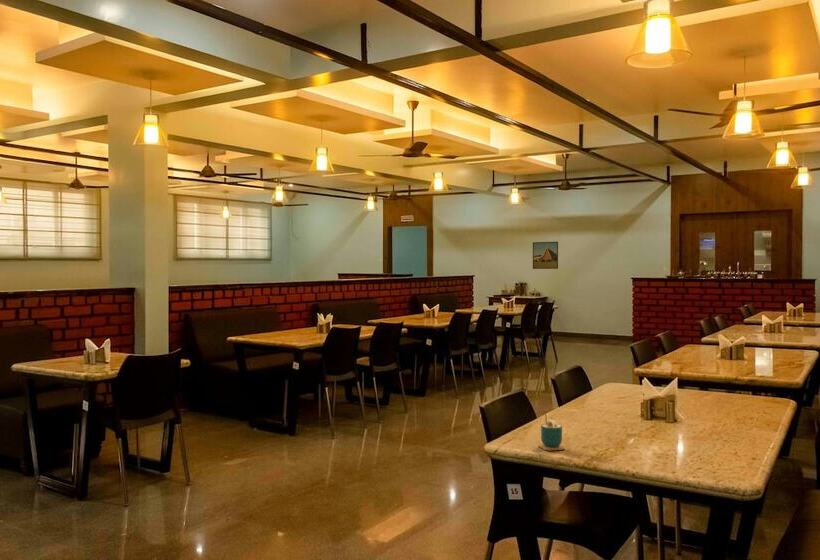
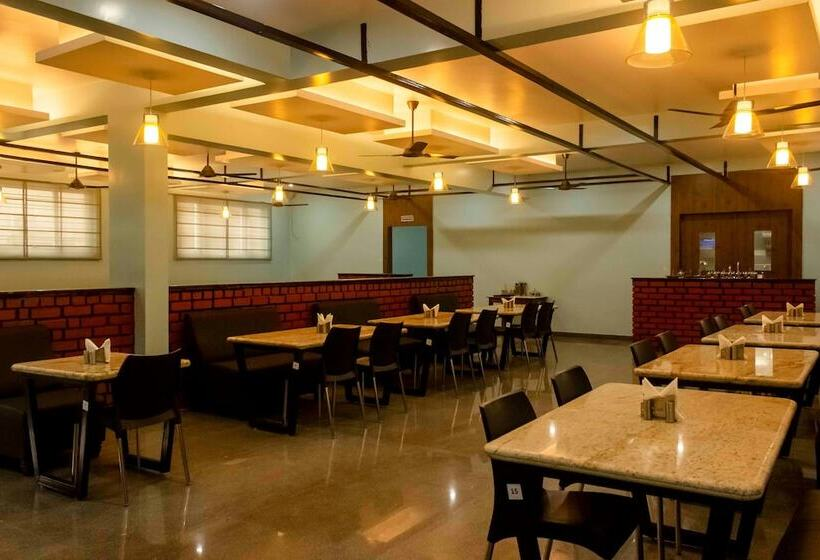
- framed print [532,241,559,270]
- cup [537,409,566,451]
